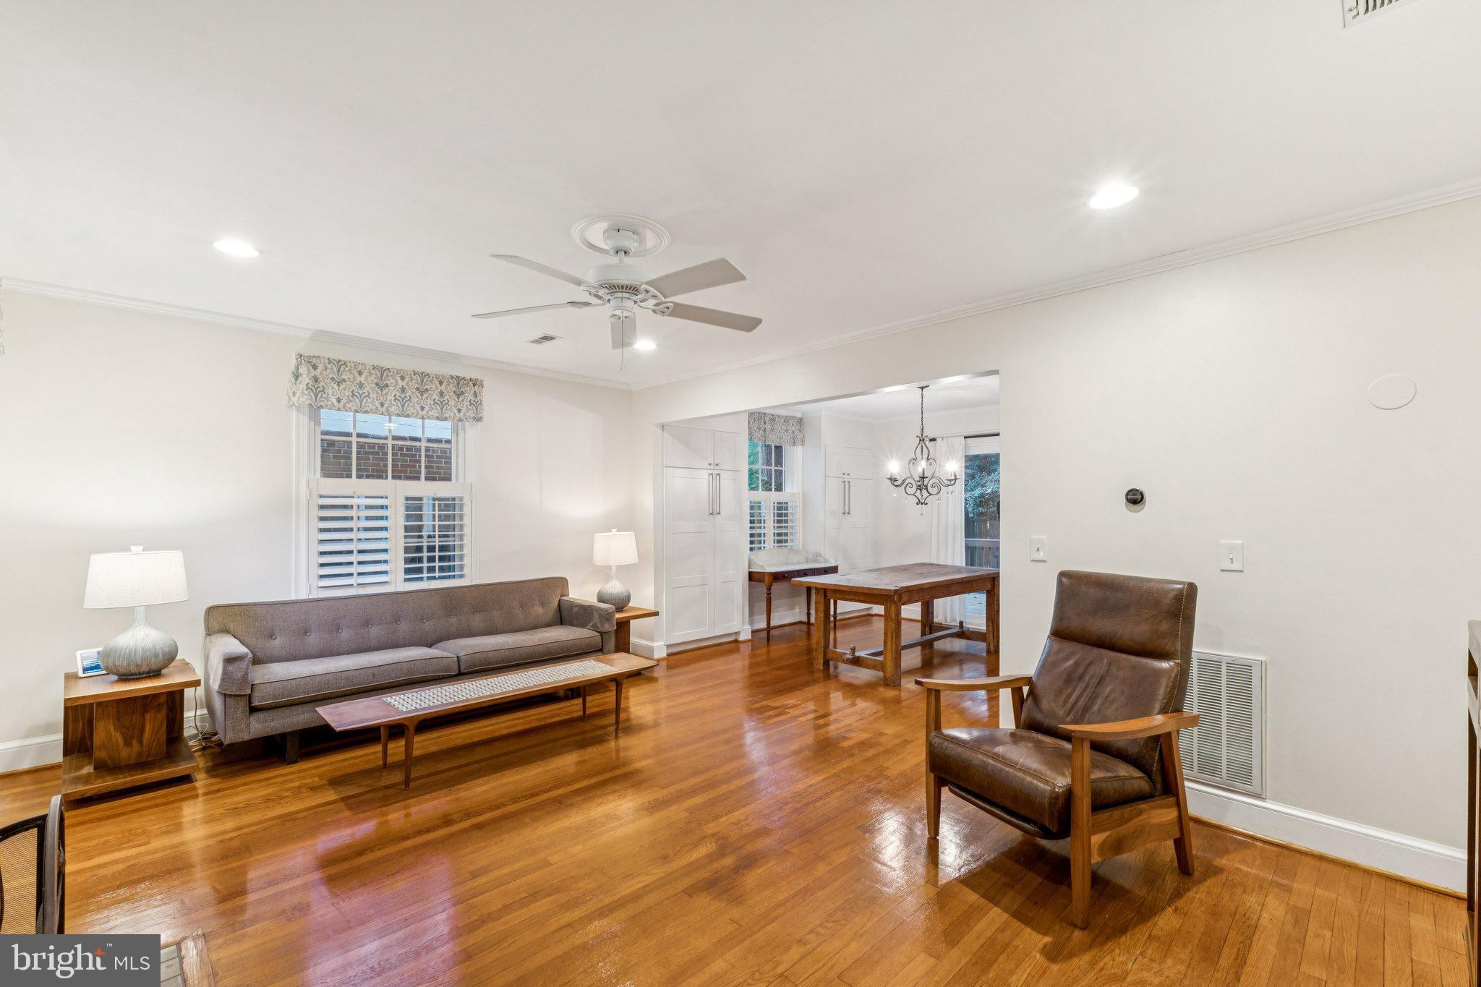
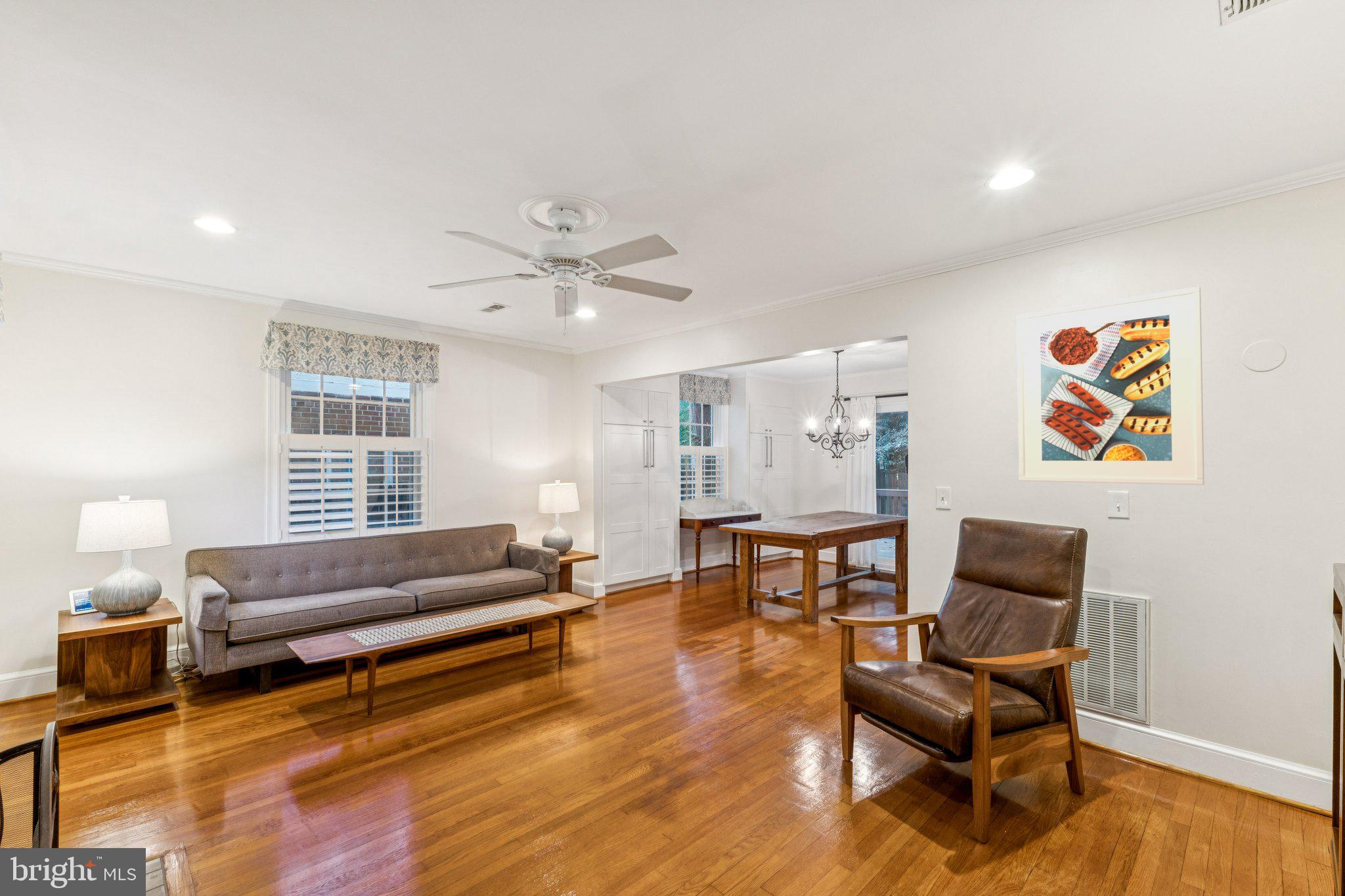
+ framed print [1016,286,1205,486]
